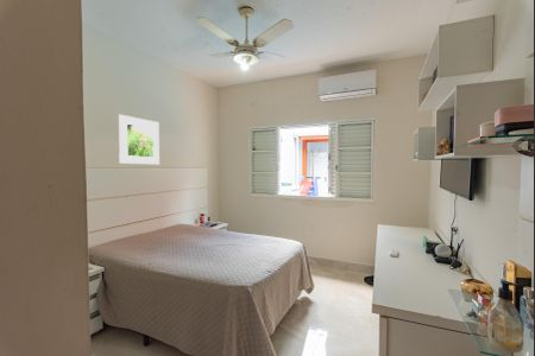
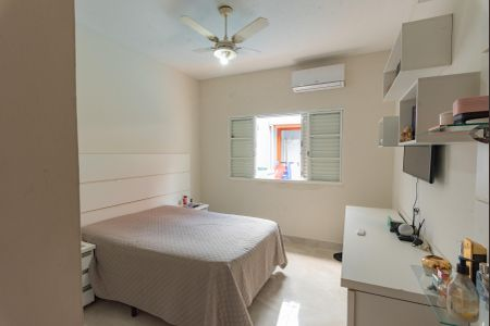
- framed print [118,114,160,165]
